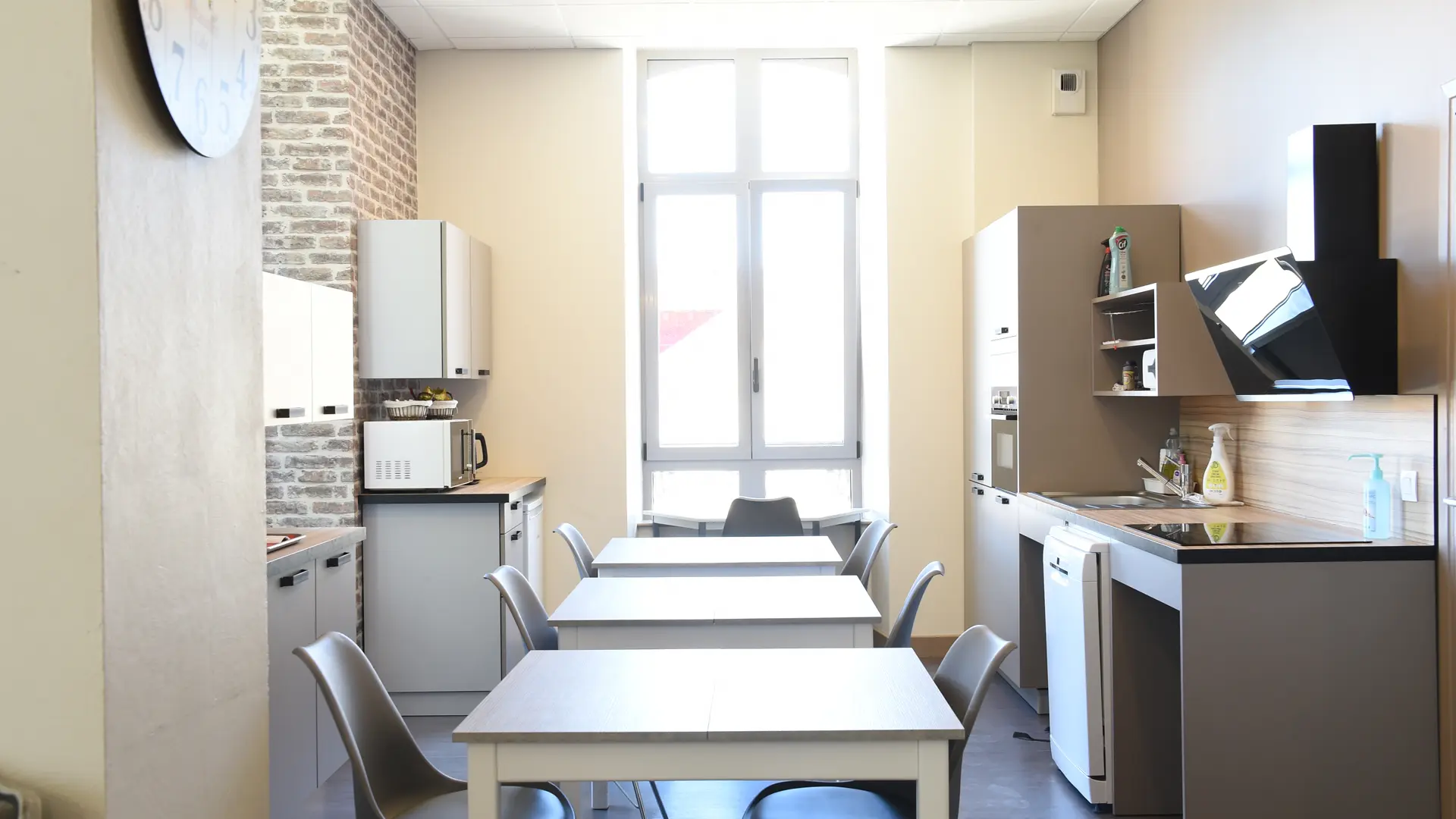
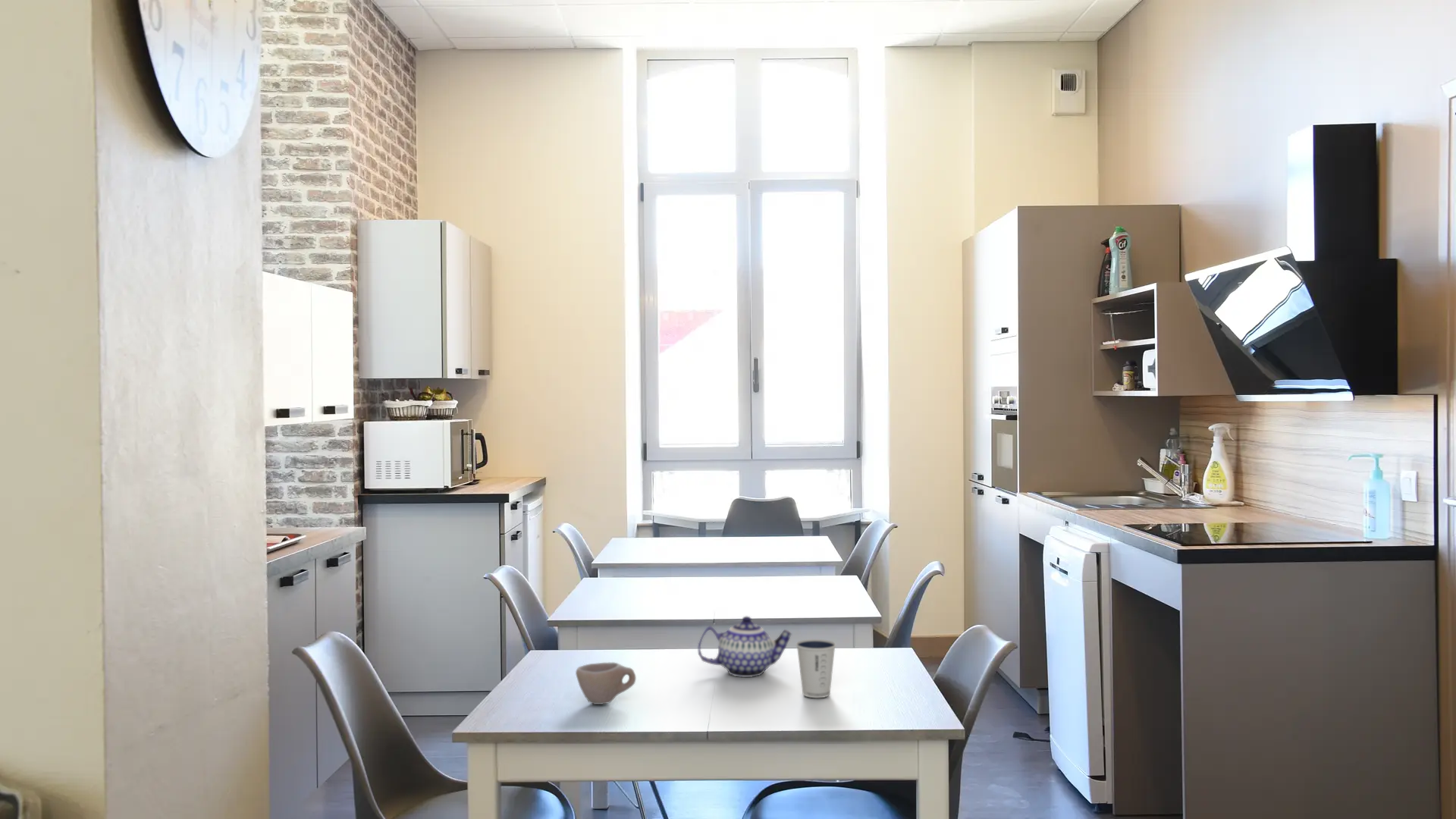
+ cup [575,661,637,705]
+ teapot [698,616,792,678]
+ dixie cup [795,639,836,698]
